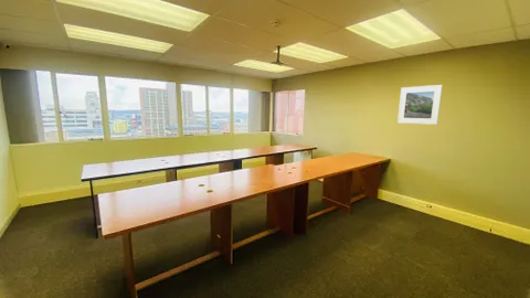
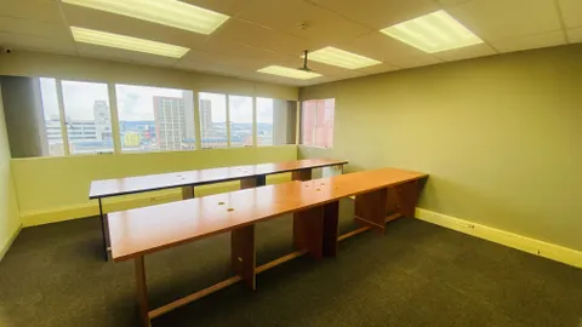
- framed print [396,84,444,126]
